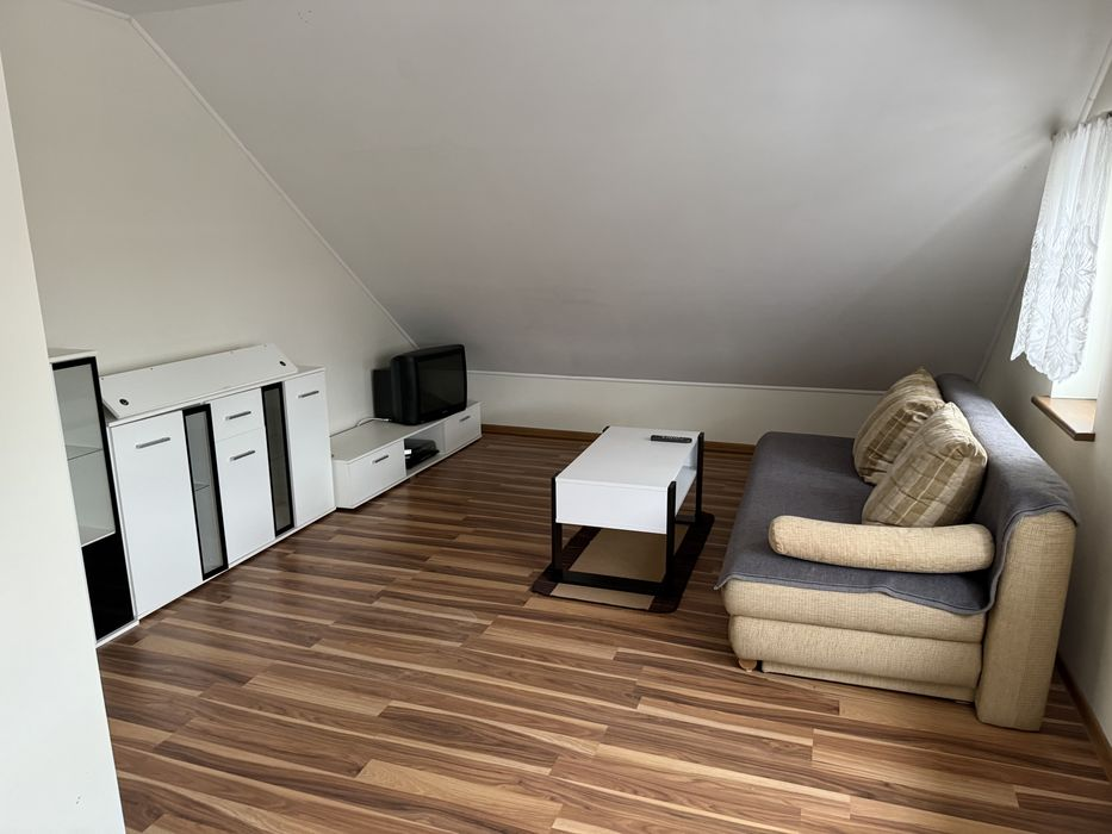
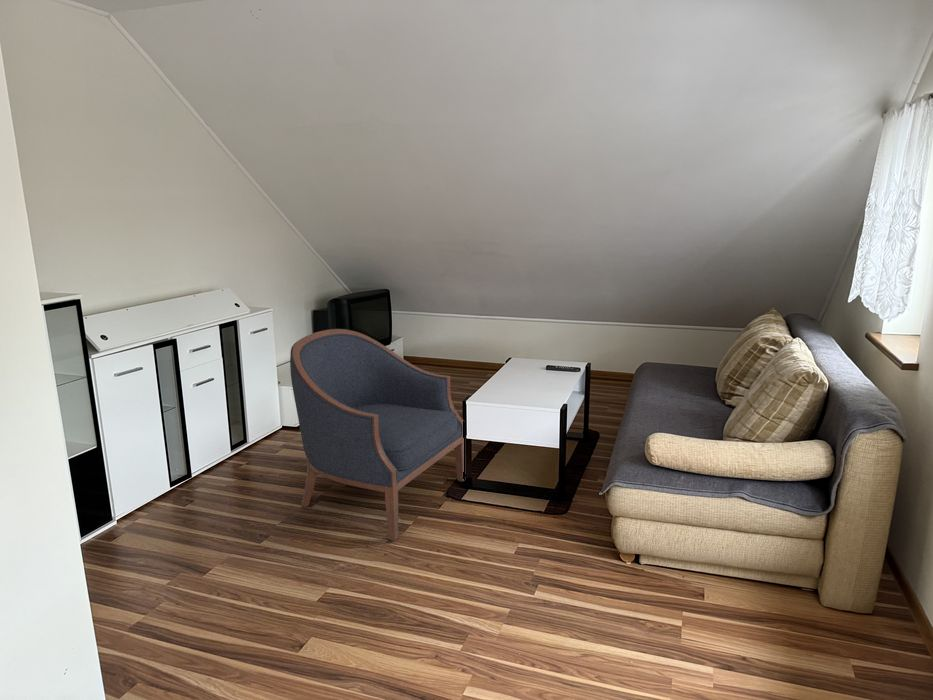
+ chair [289,328,465,542]
